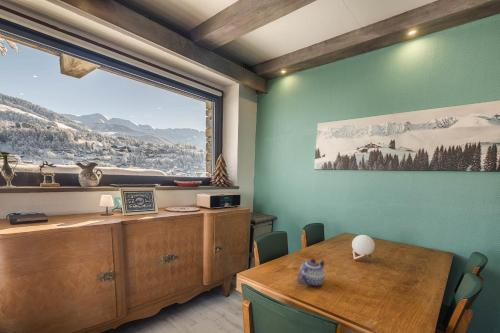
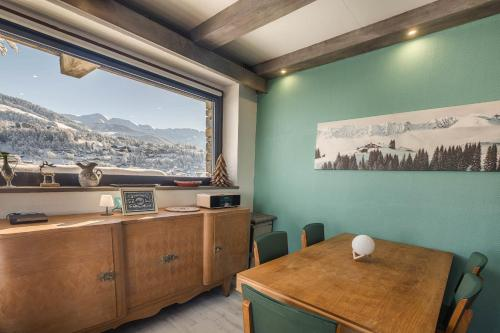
- teapot [297,258,326,287]
